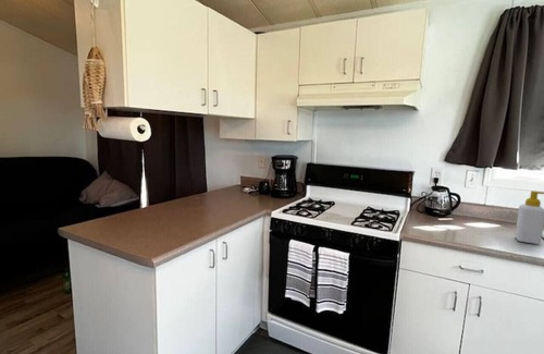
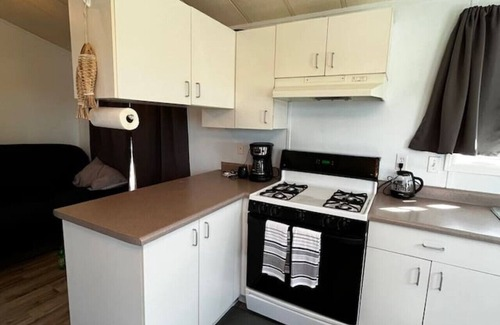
- soap bottle [514,190,544,245]
